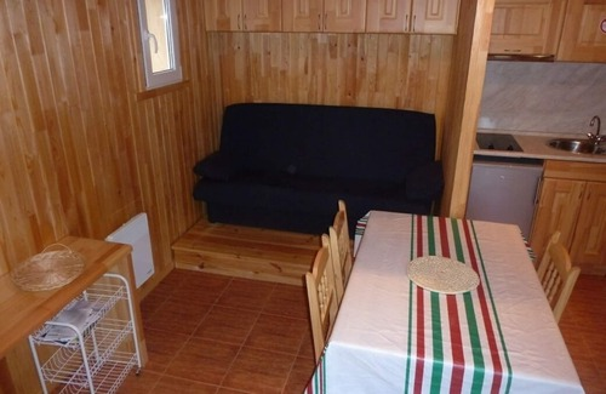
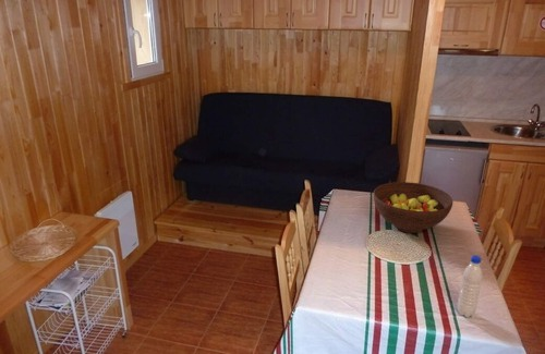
+ fruit bowl [373,181,453,234]
+ water bottle [456,254,484,319]
